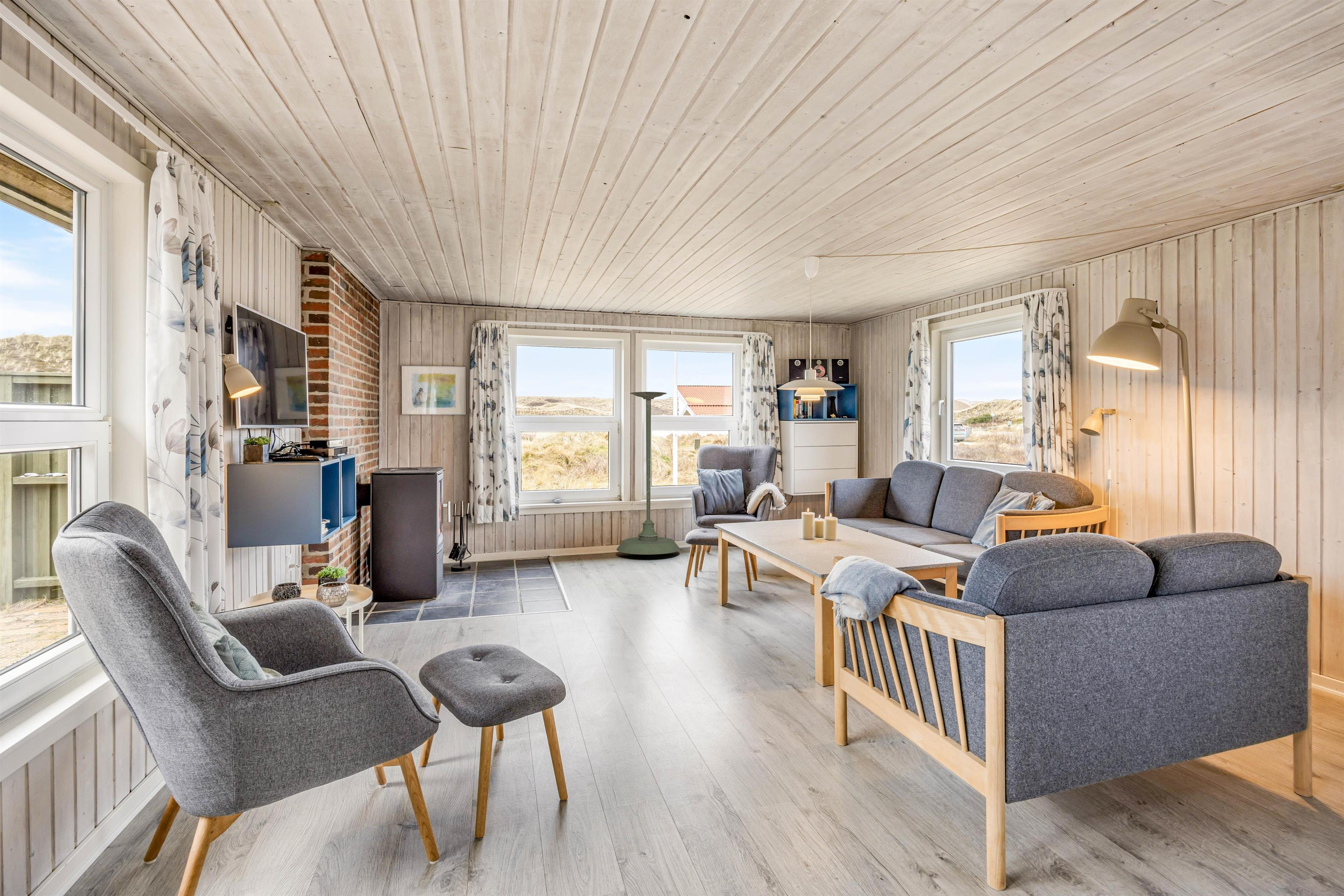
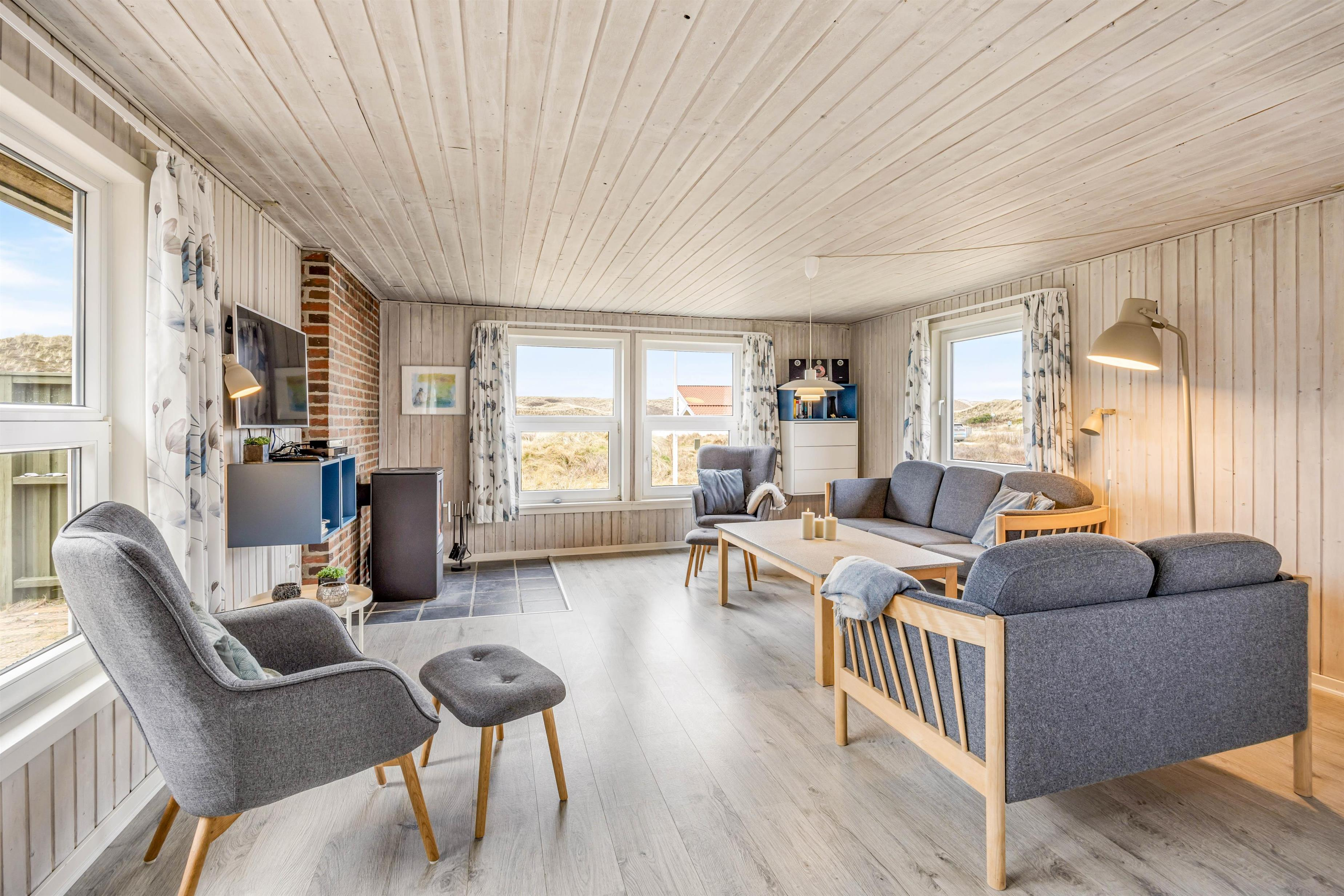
- plant stand [616,392,681,555]
